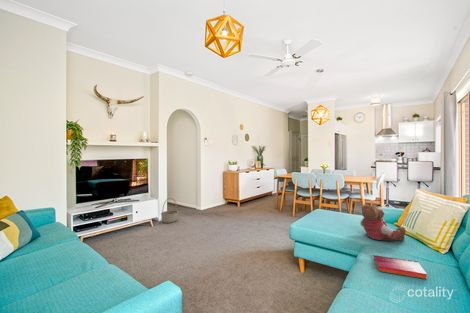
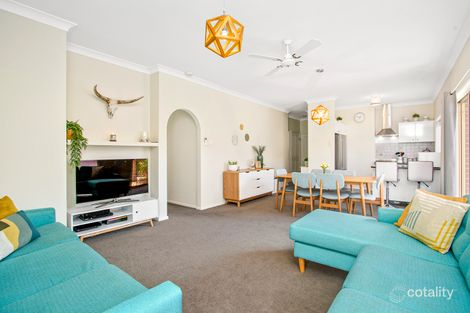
- hardback book [373,255,428,280]
- teddy bear [359,203,407,242]
- basket [160,197,179,224]
